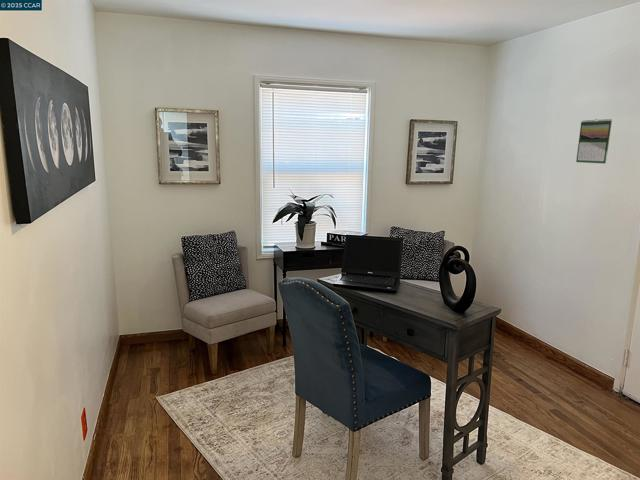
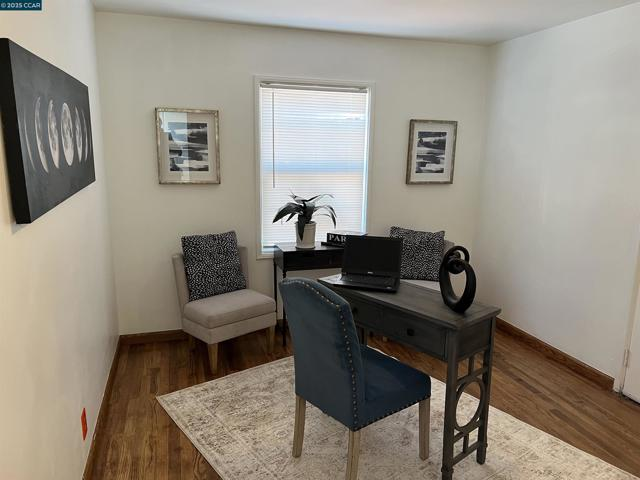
- calendar [575,118,613,165]
